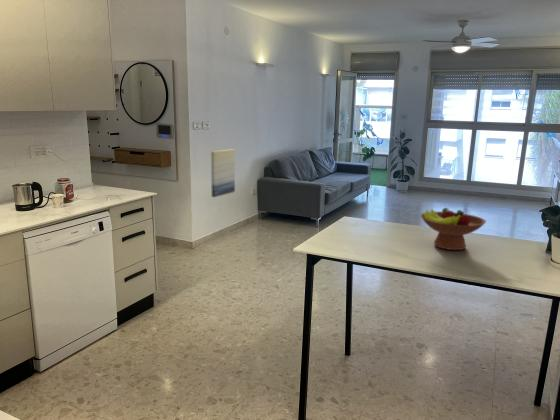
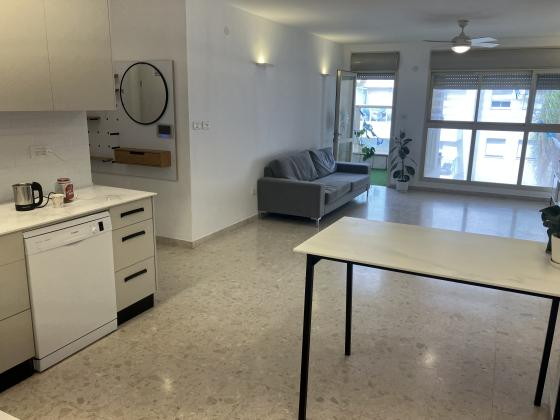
- wall art [210,148,236,198]
- fruit bowl [419,207,487,251]
